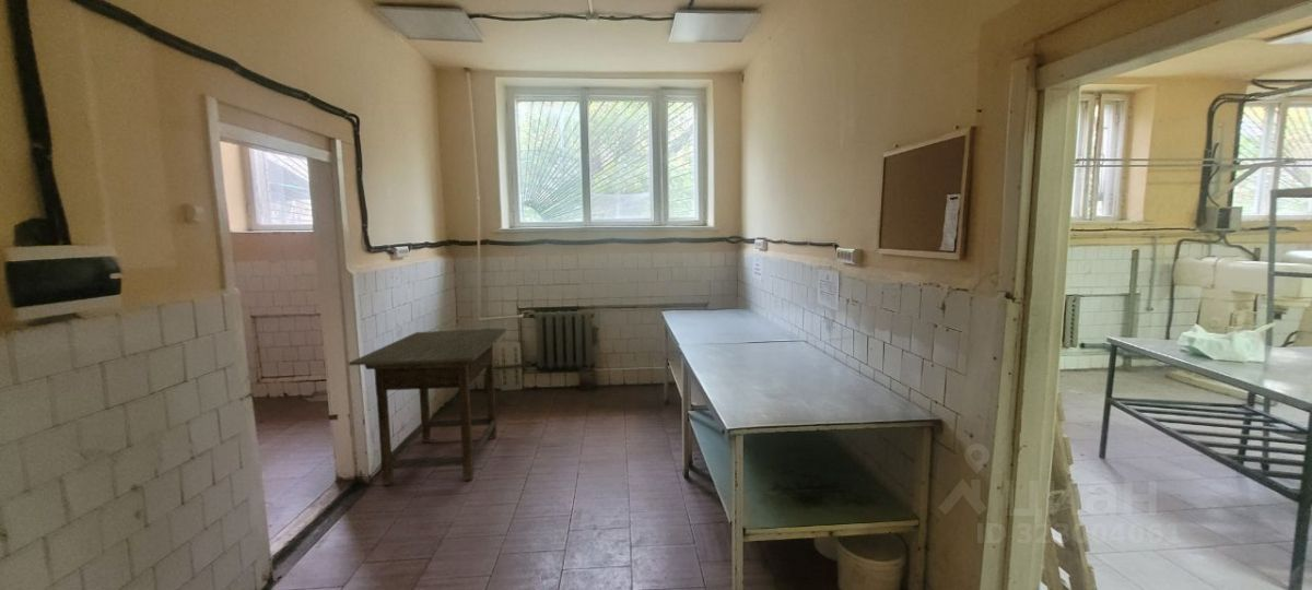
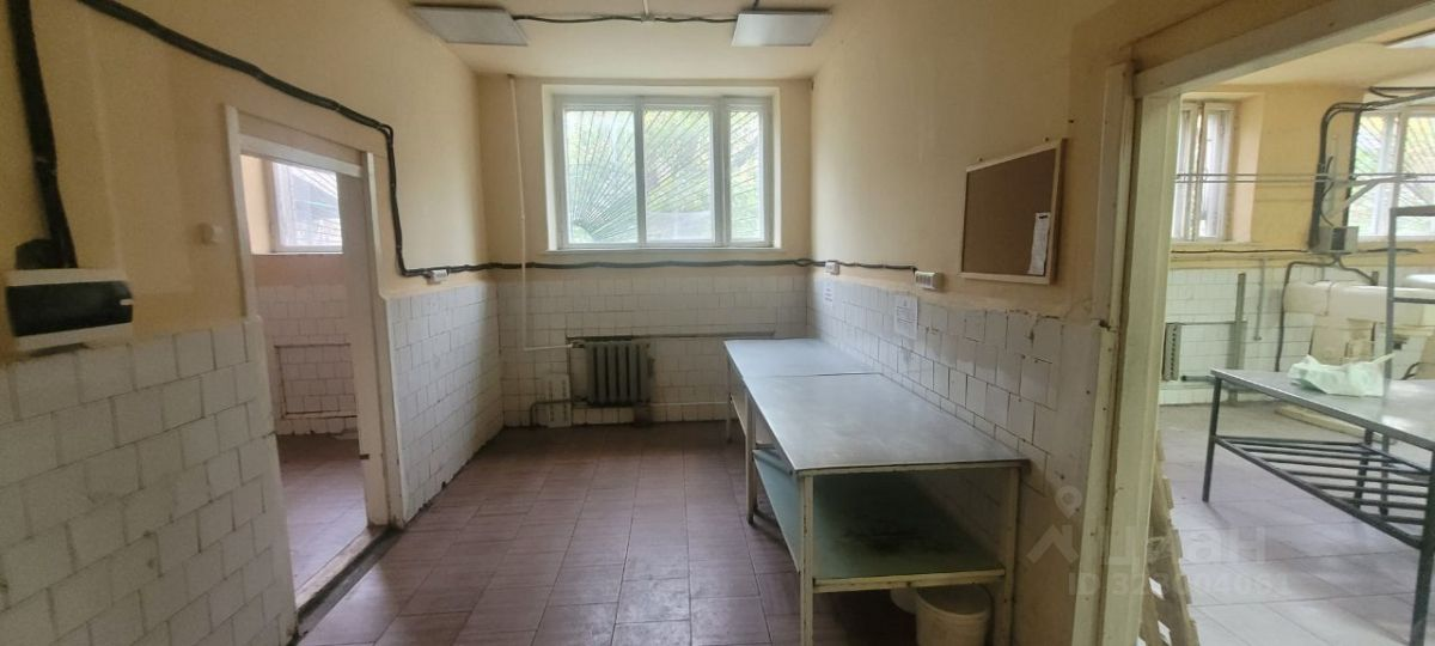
- desk [348,328,507,486]
